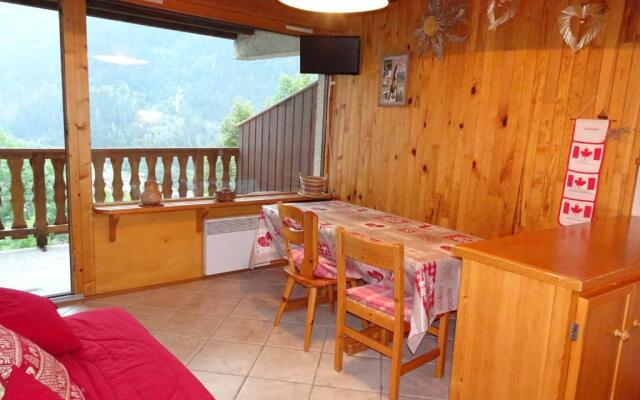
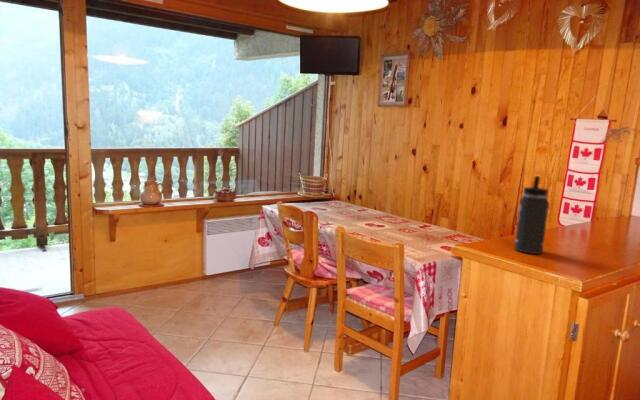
+ thermos bottle [514,175,550,255]
